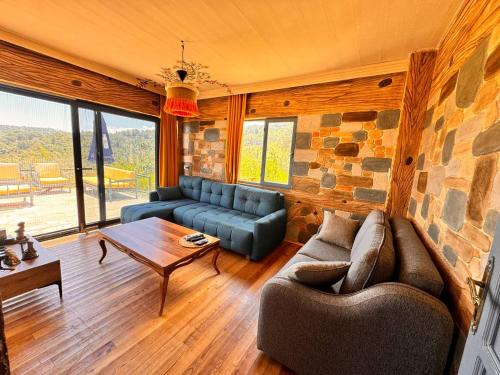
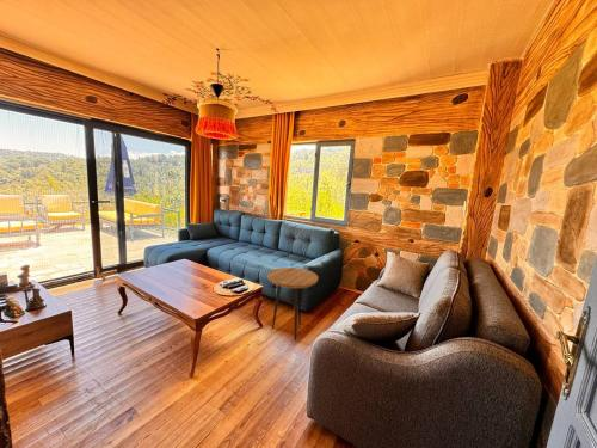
+ side table [266,266,319,342]
